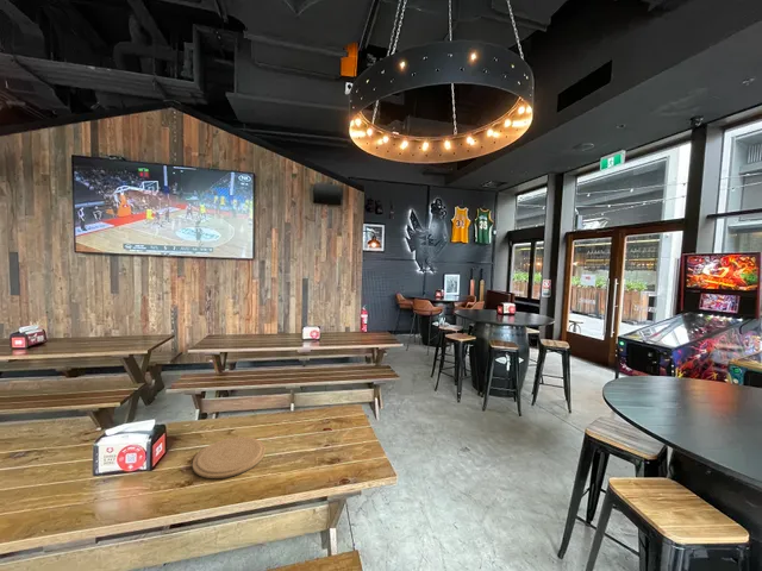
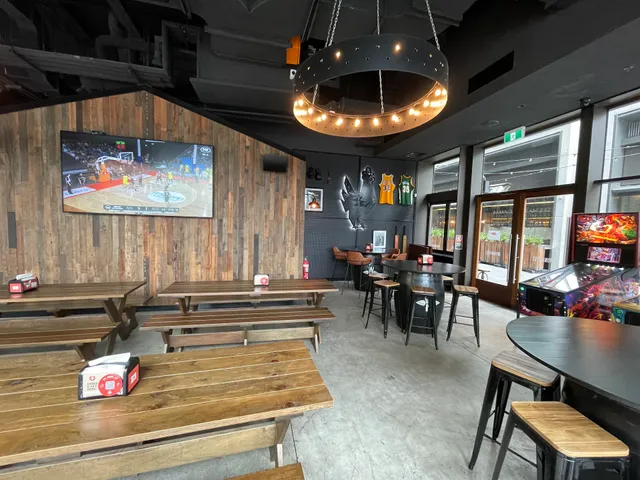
- plate [192,435,267,479]
